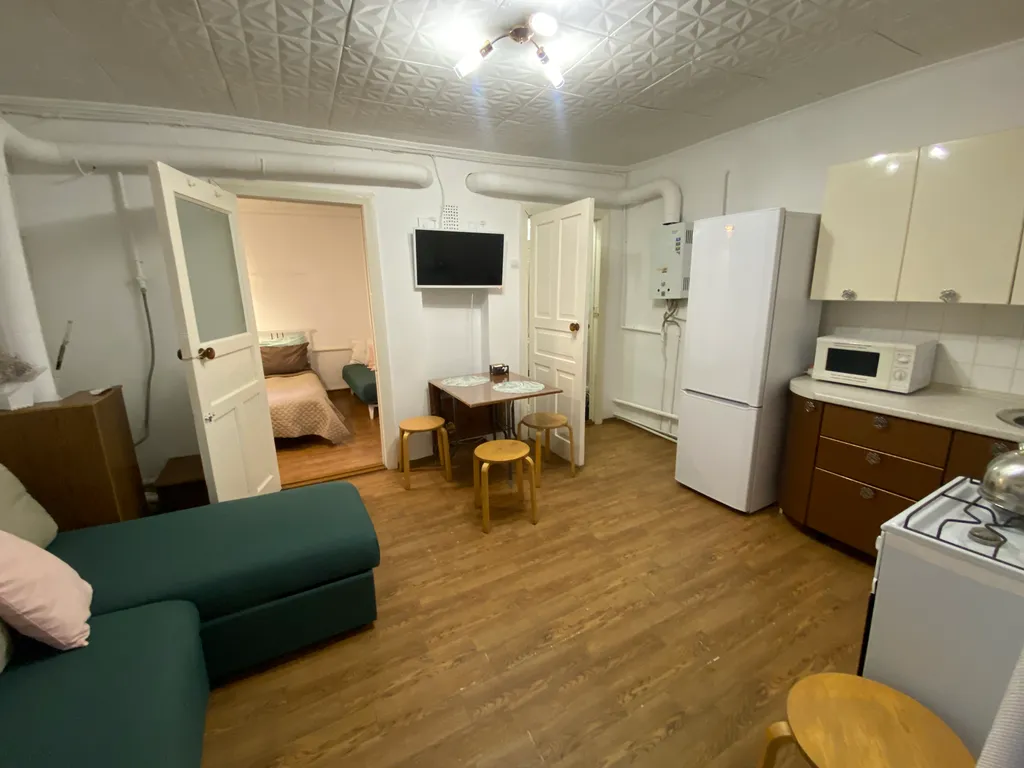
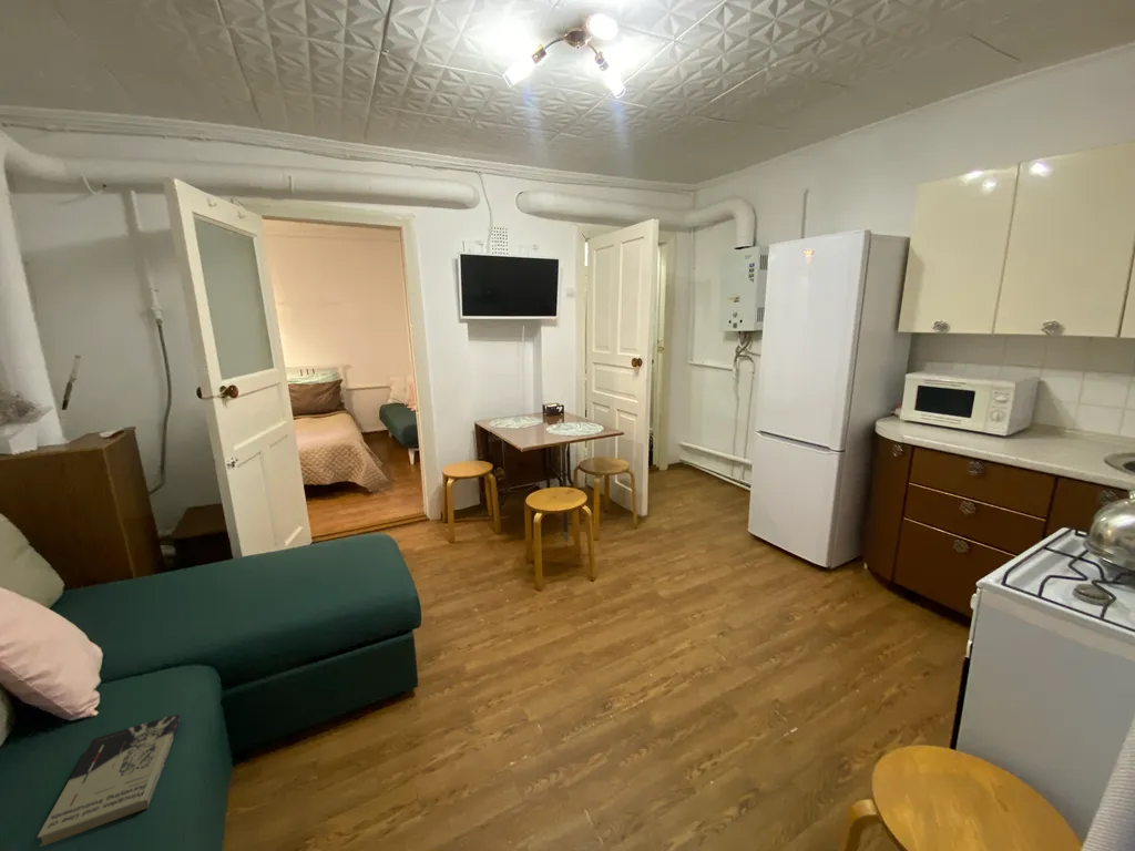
+ book [35,712,182,848]
